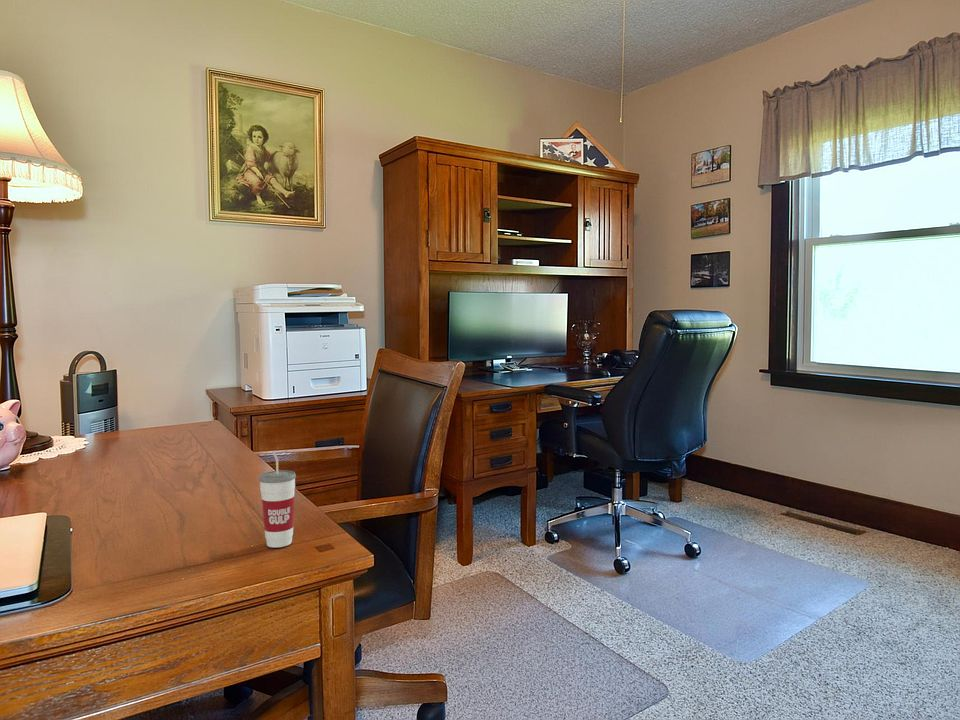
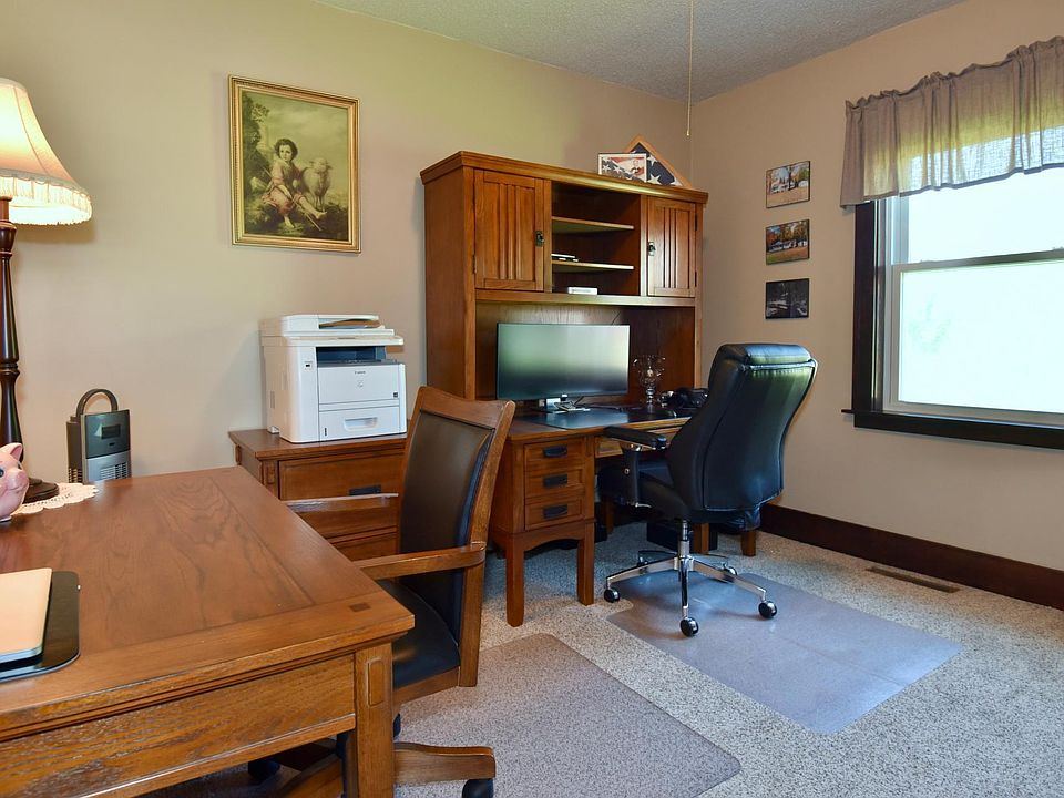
- cup [258,450,297,548]
